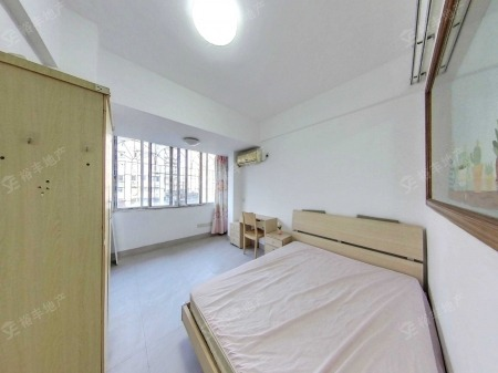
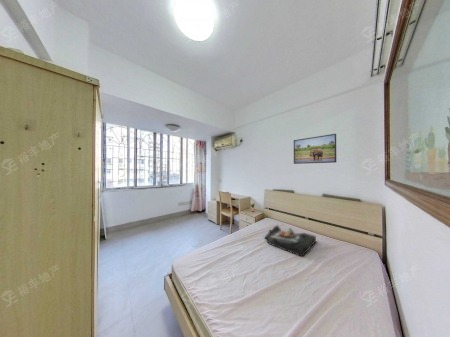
+ serving tray [264,224,317,258]
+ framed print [293,133,337,165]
